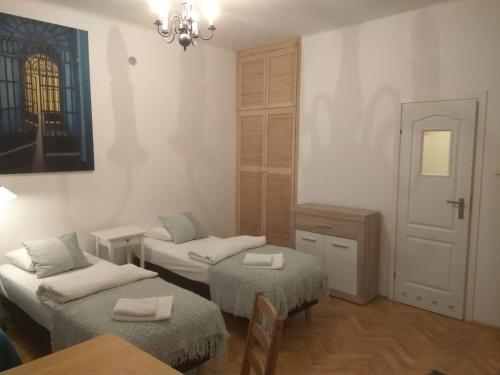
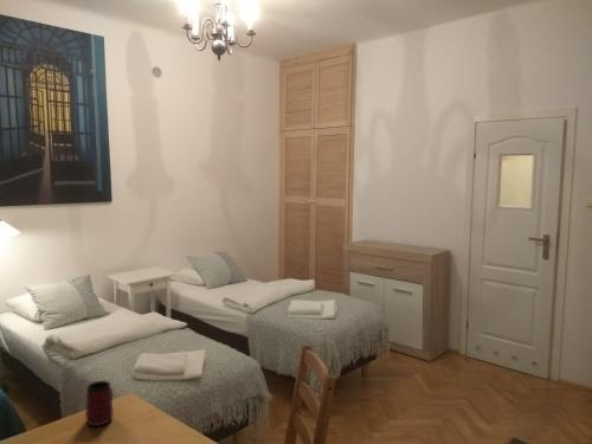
+ mug [85,379,115,427]
